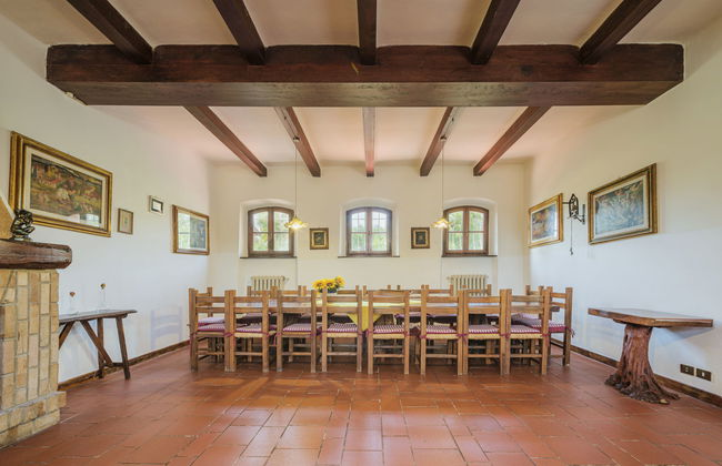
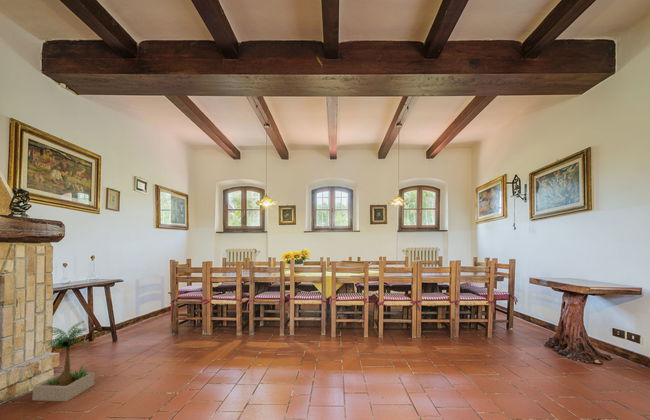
+ potted plant [31,320,96,402]
